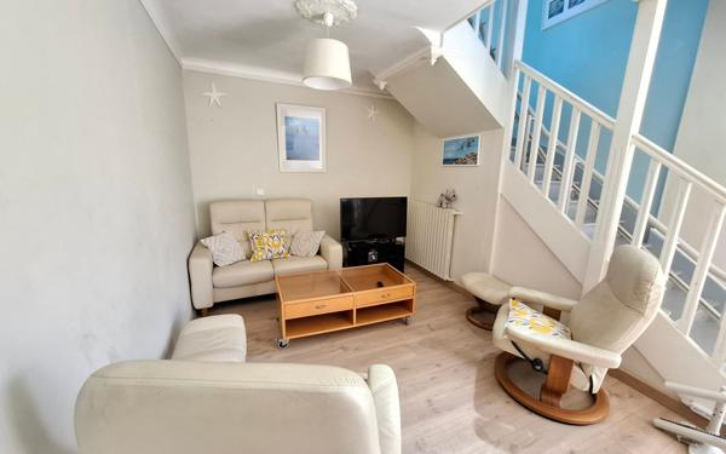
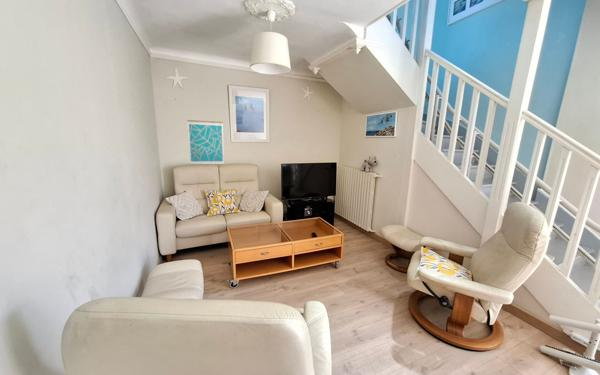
+ wall art [186,119,225,166]
